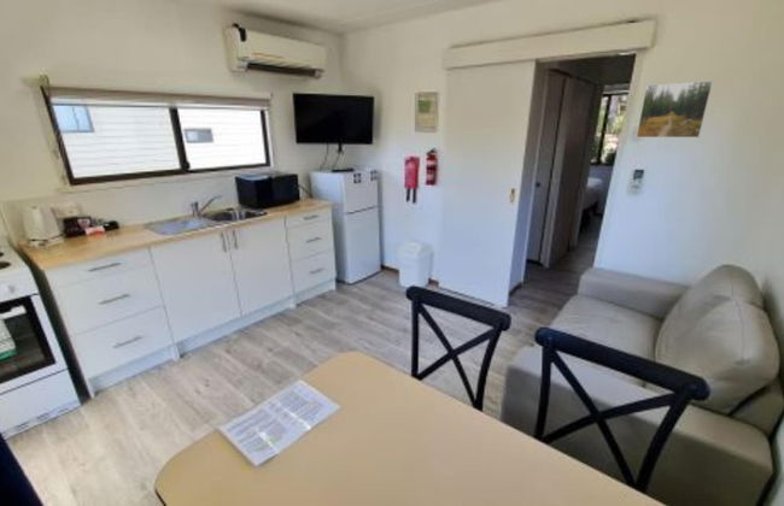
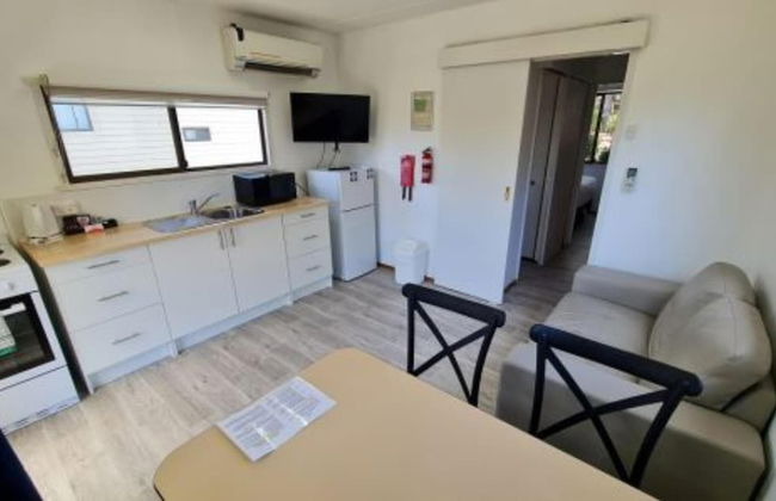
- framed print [634,80,714,139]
